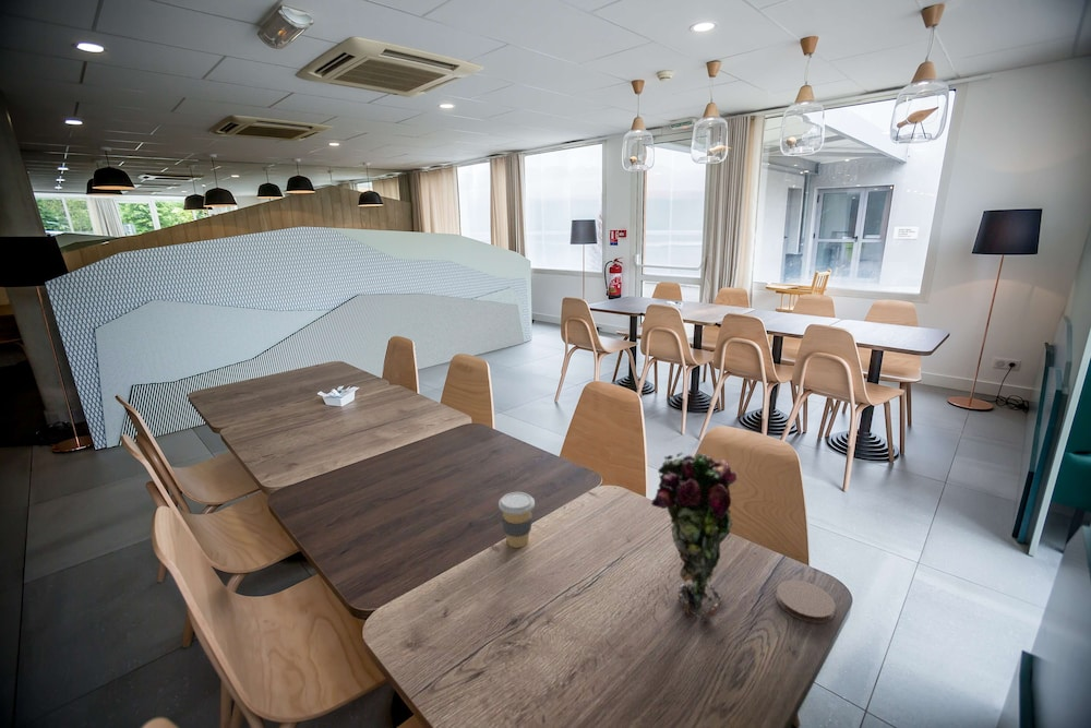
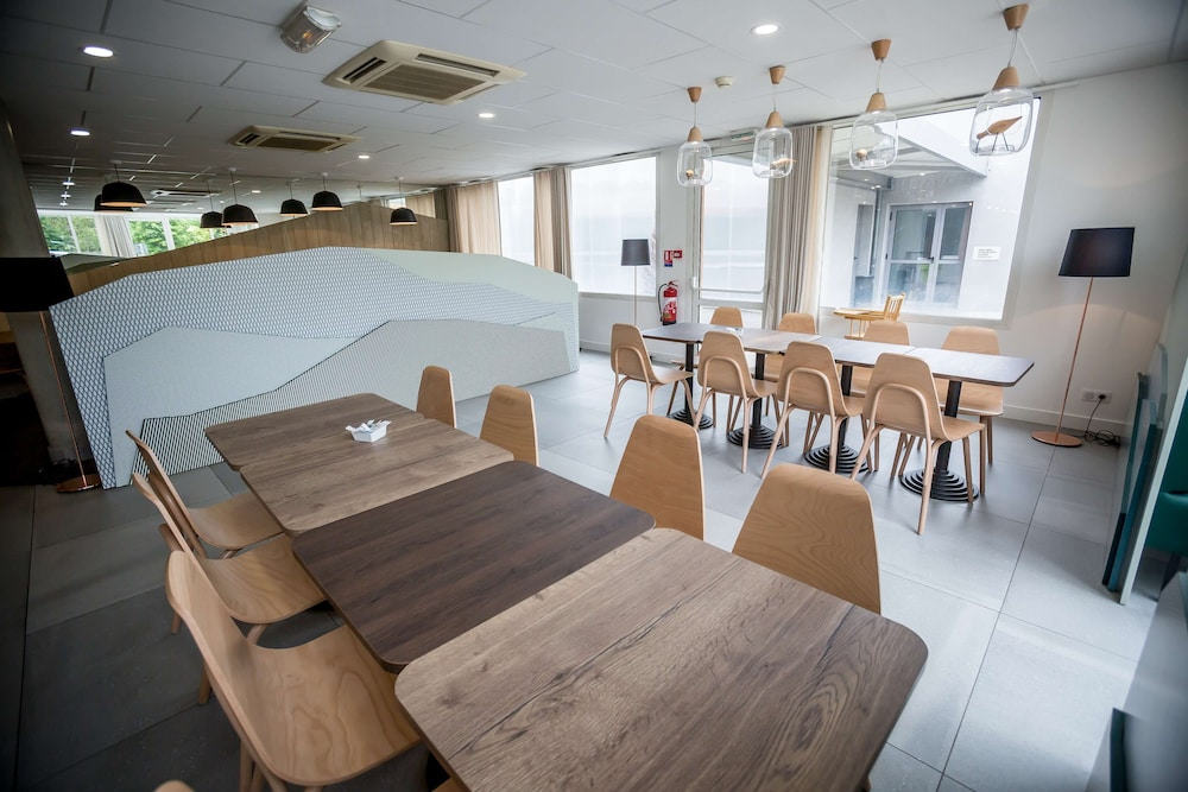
- coffee cup [497,491,536,549]
- coaster [775,578,837,624]
- flower [650,451,738,622]
